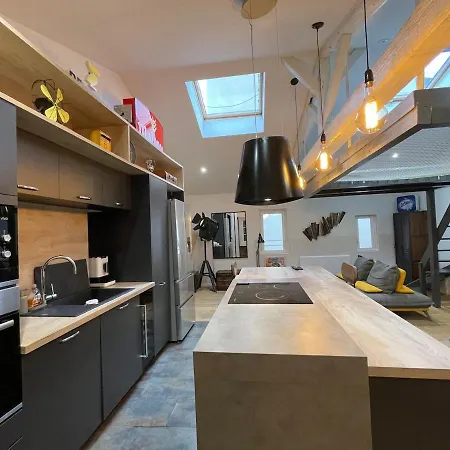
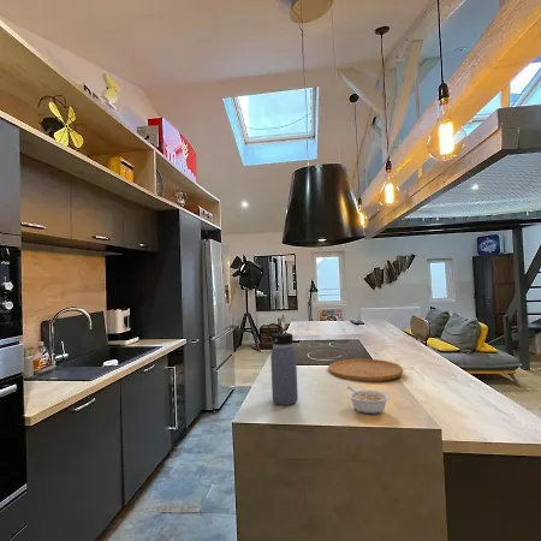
+ legume [345,385,391,415]
+ water bottle [267,322,299,406]
+ cutting board [327,358,404,382]
